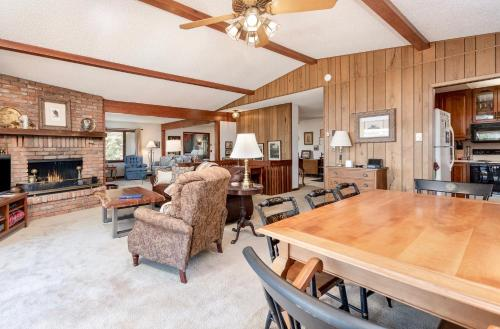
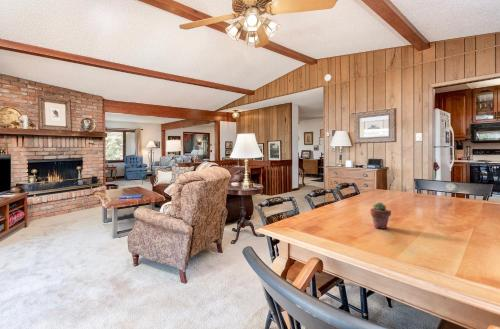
+ potted succulent [369,201,392,230]
